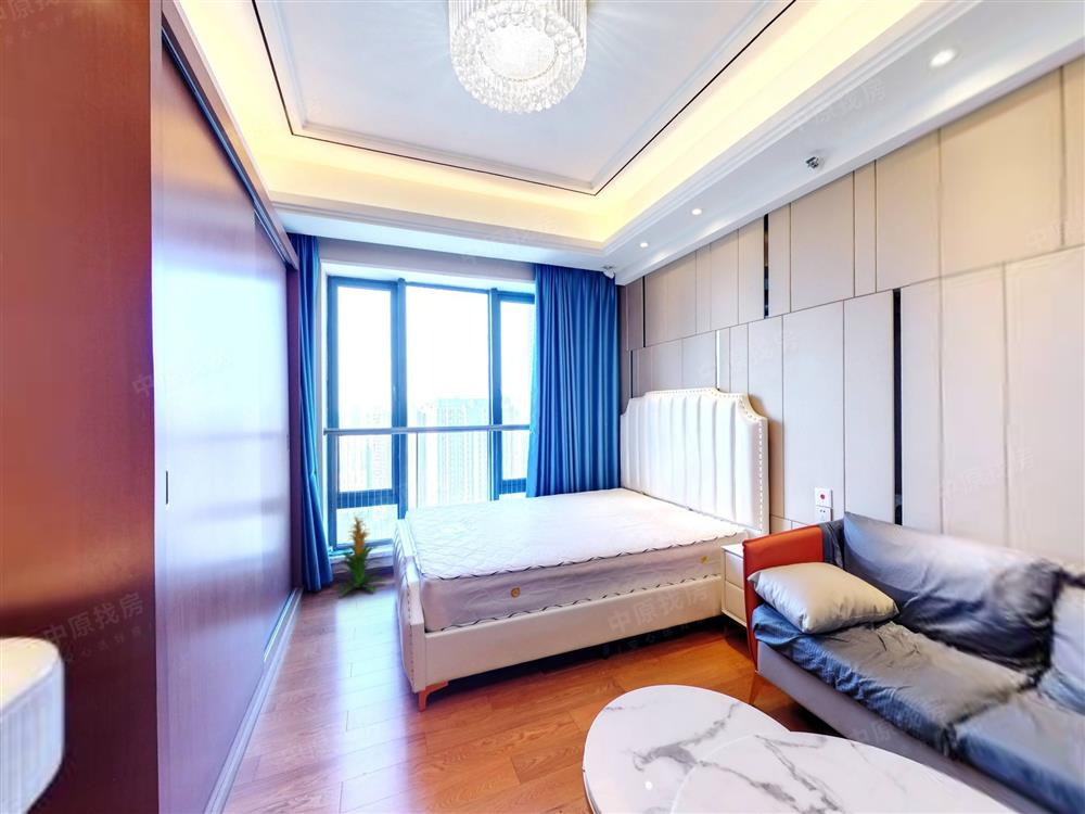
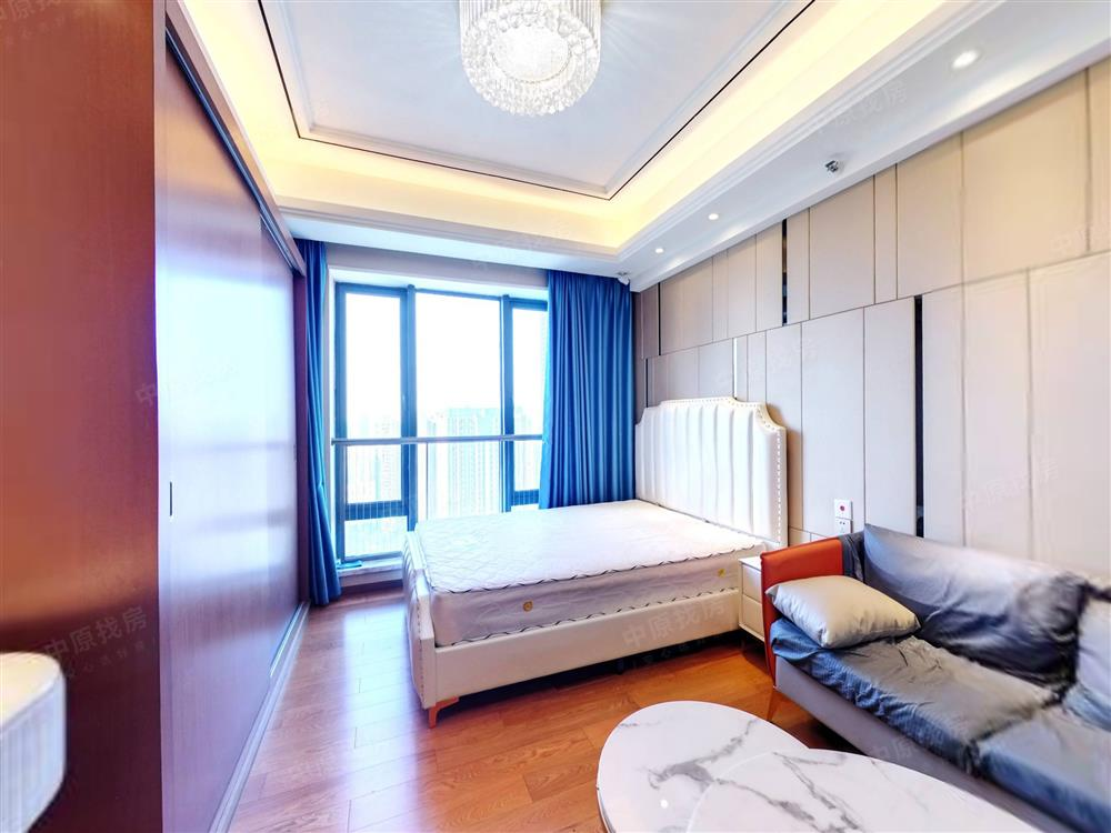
- indoor plant [329,511,388,599]
